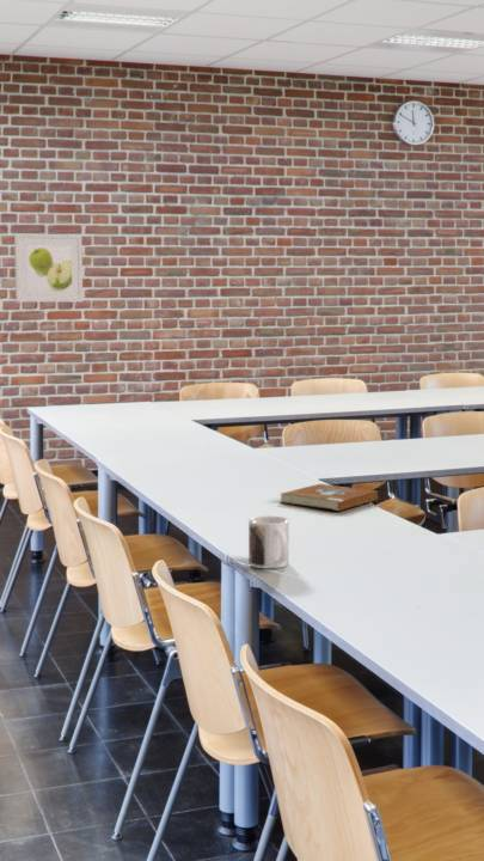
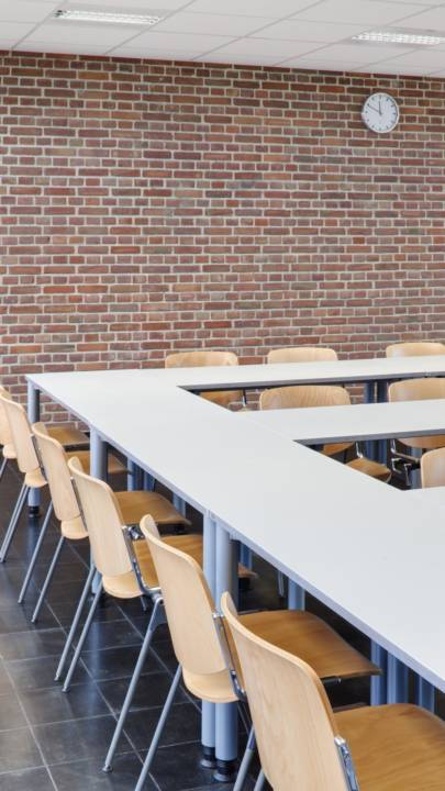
- book [280,483,379,512]
- mug [247,514,290,569]
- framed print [13,232,84,304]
